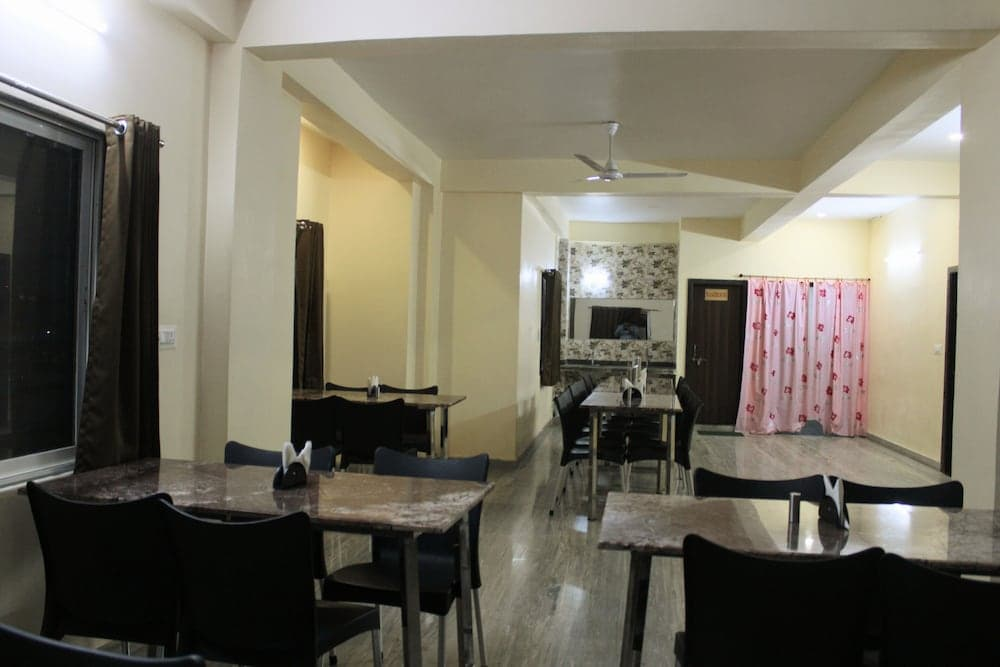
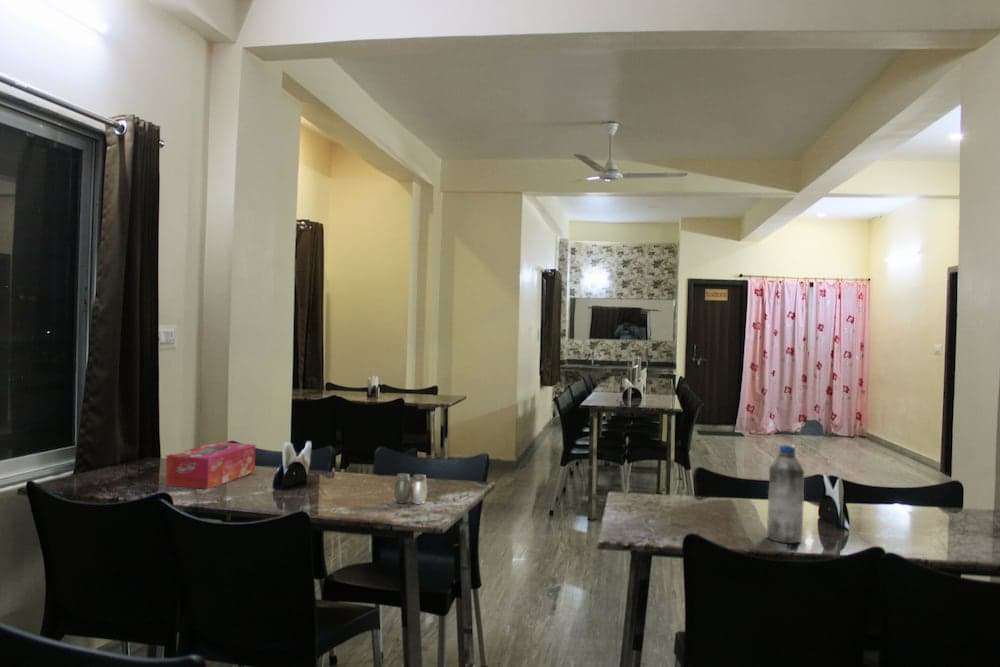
+ tissue box [165,441,256,490]
+ water bottle [766,444,805,545]
+ salt and pepper shaker [394,472,428,505]
